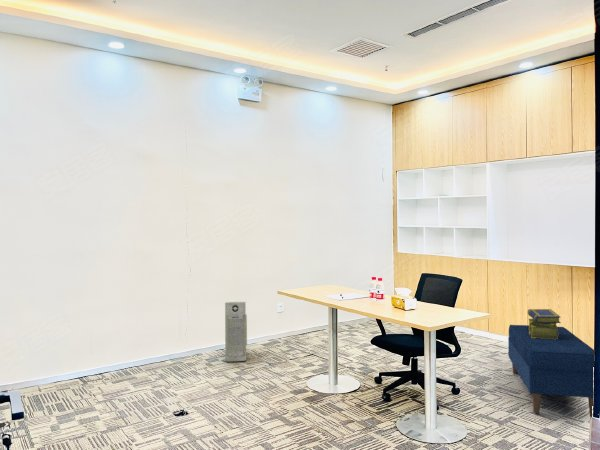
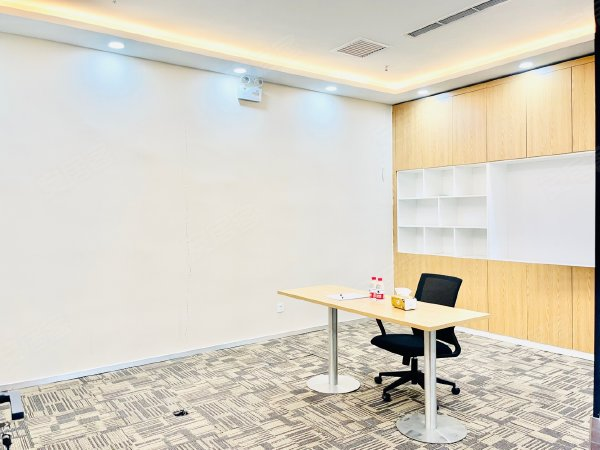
- air purifier [224,299,248,362]
- bench [507,324,595,418]
- stack of books [527,308,562,340]
